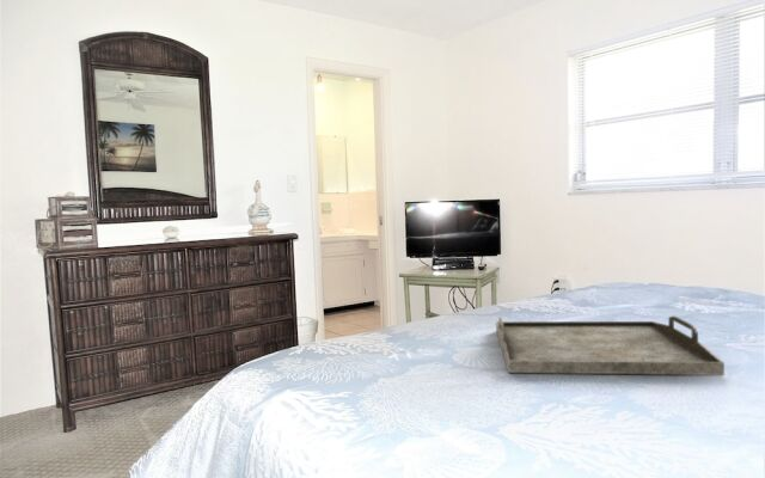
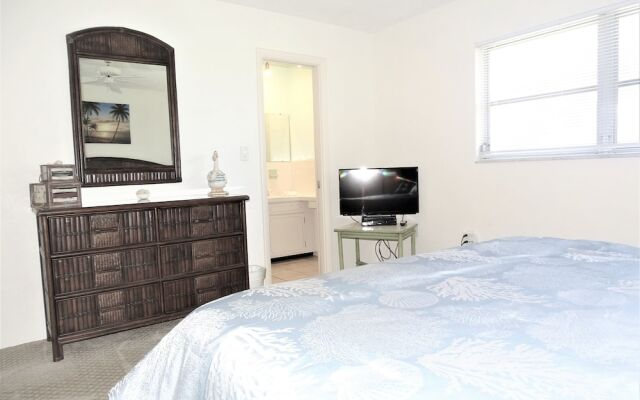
- serving tray [495,315,726,376]
